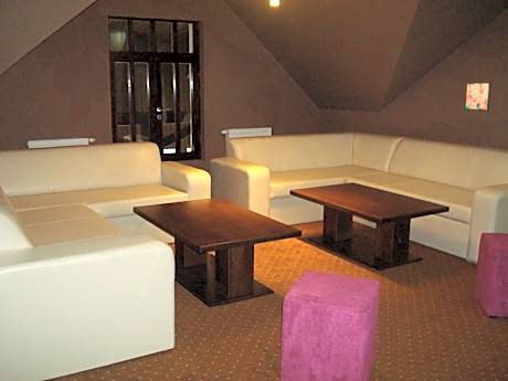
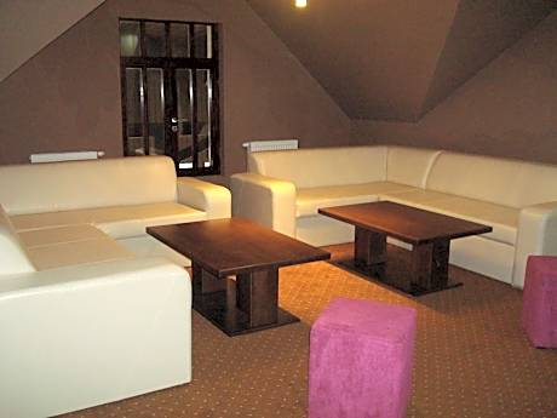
- wall art [463,81,491,112]
